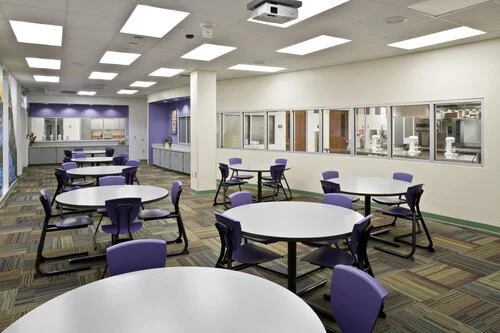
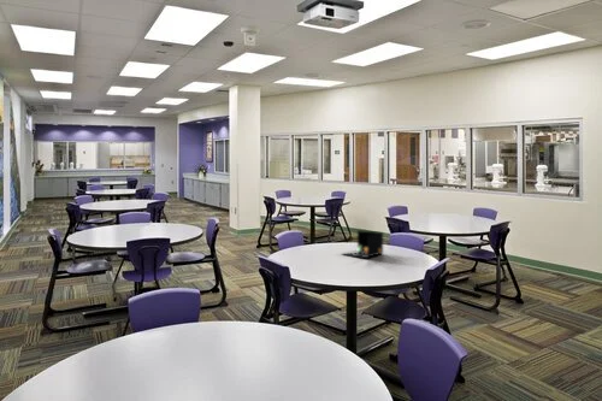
+ lunch box [341,229,384,259]
